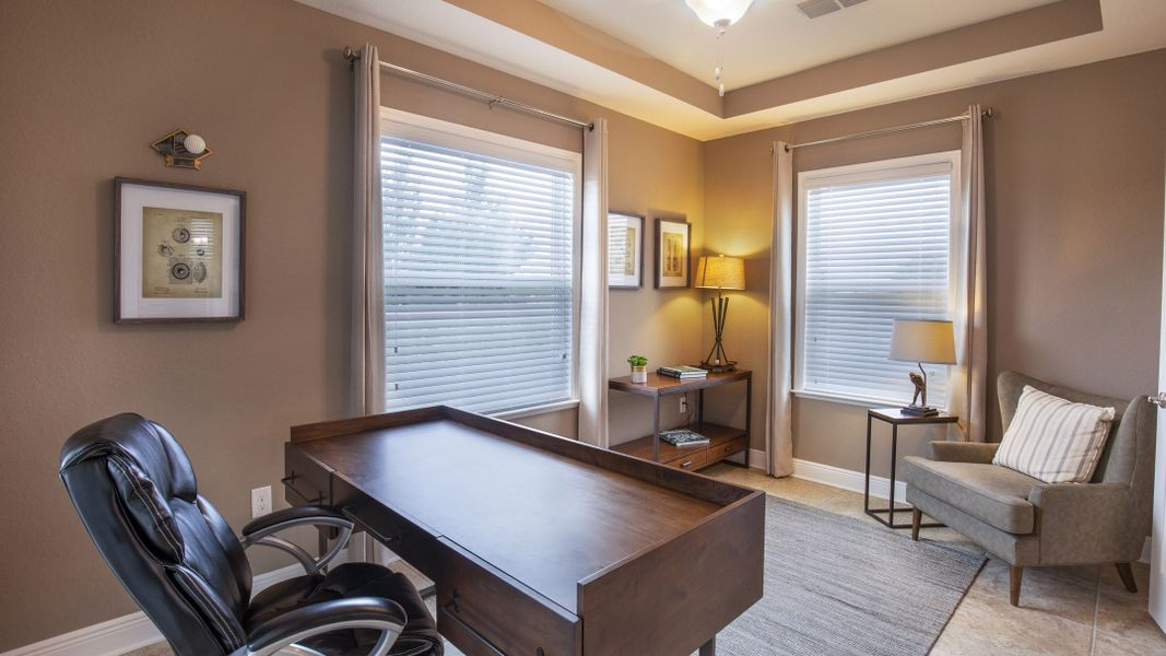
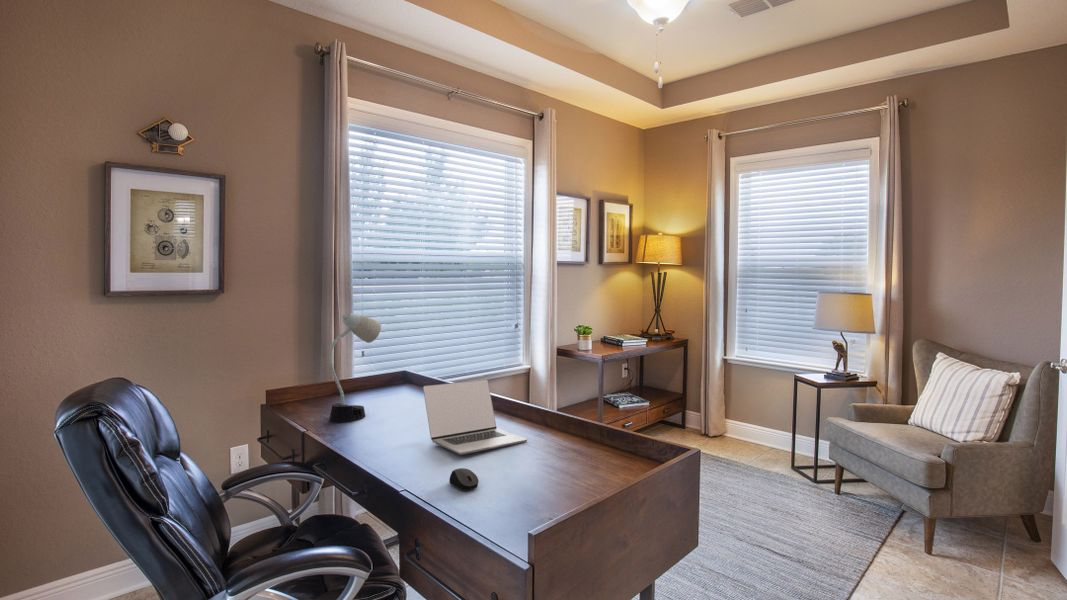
+ laptop [422,379,528,456]
+ desk lamp [328,312,382,422]
+ computer mouse [448,467,480,491]
